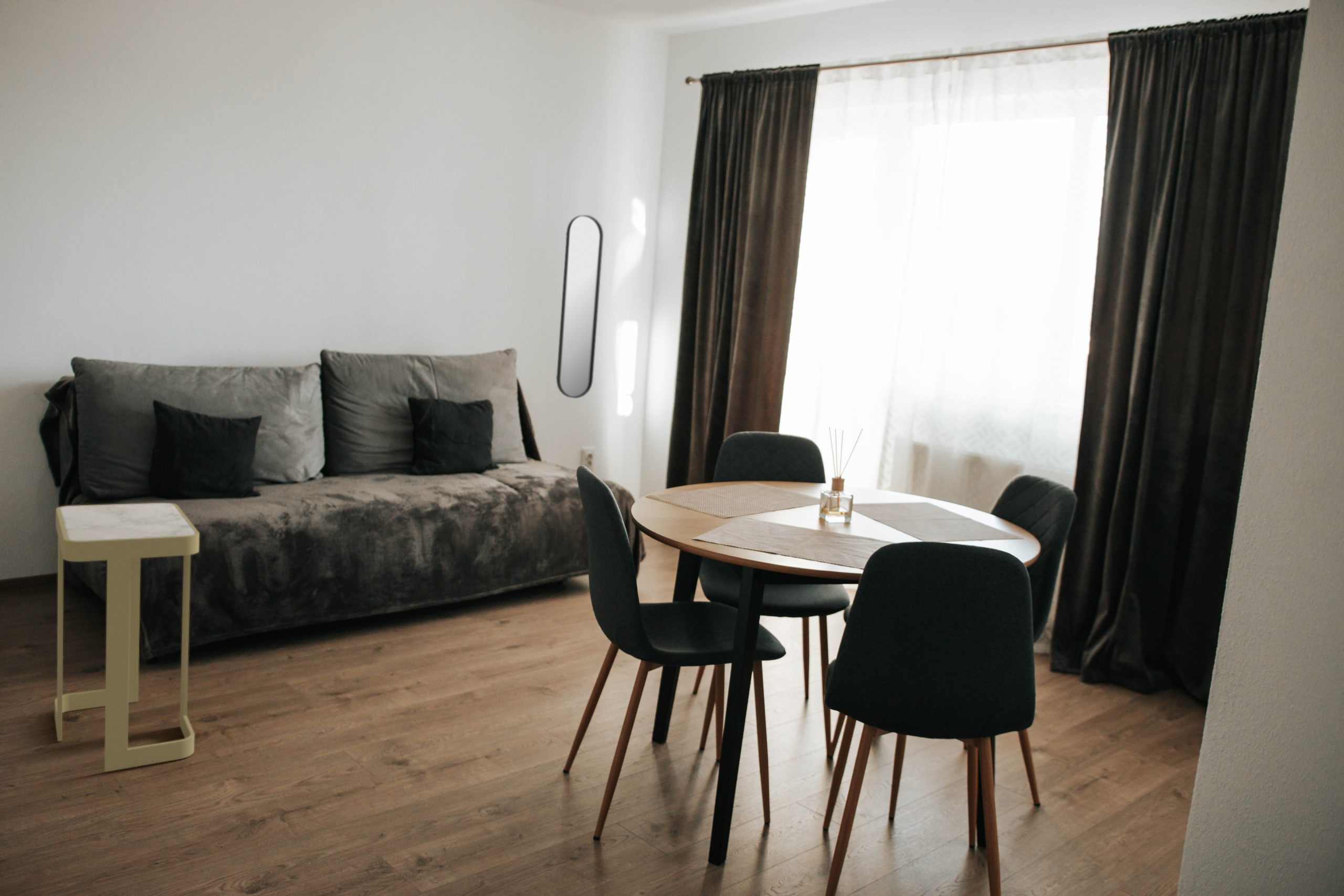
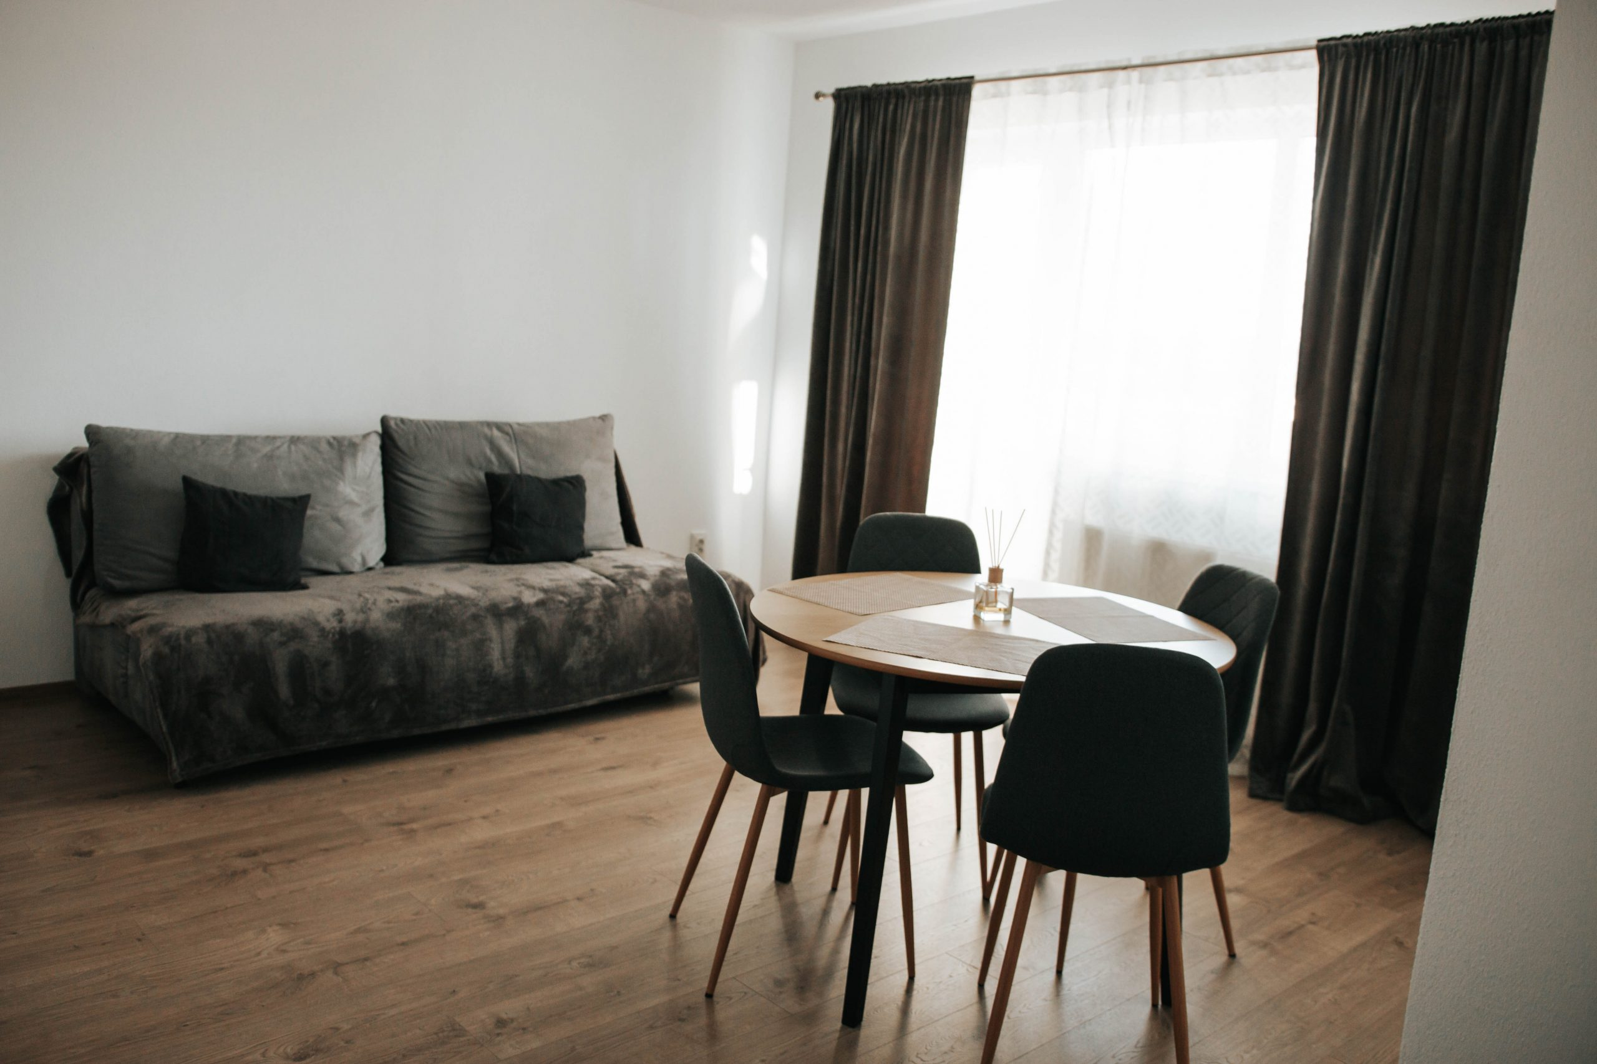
- home mirror [556,214,604,399]
- side table [54,502,200,772]
